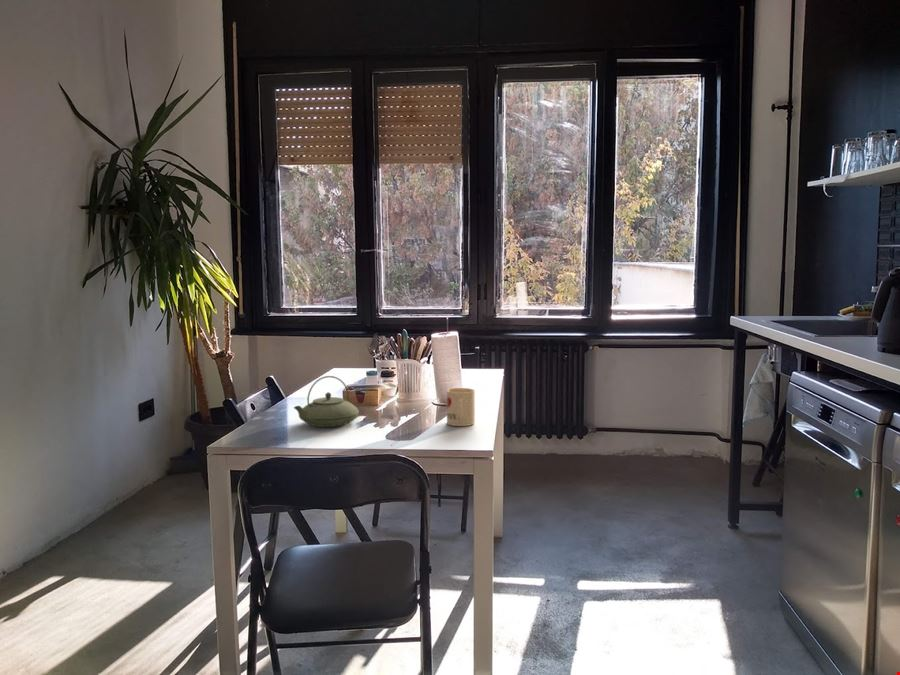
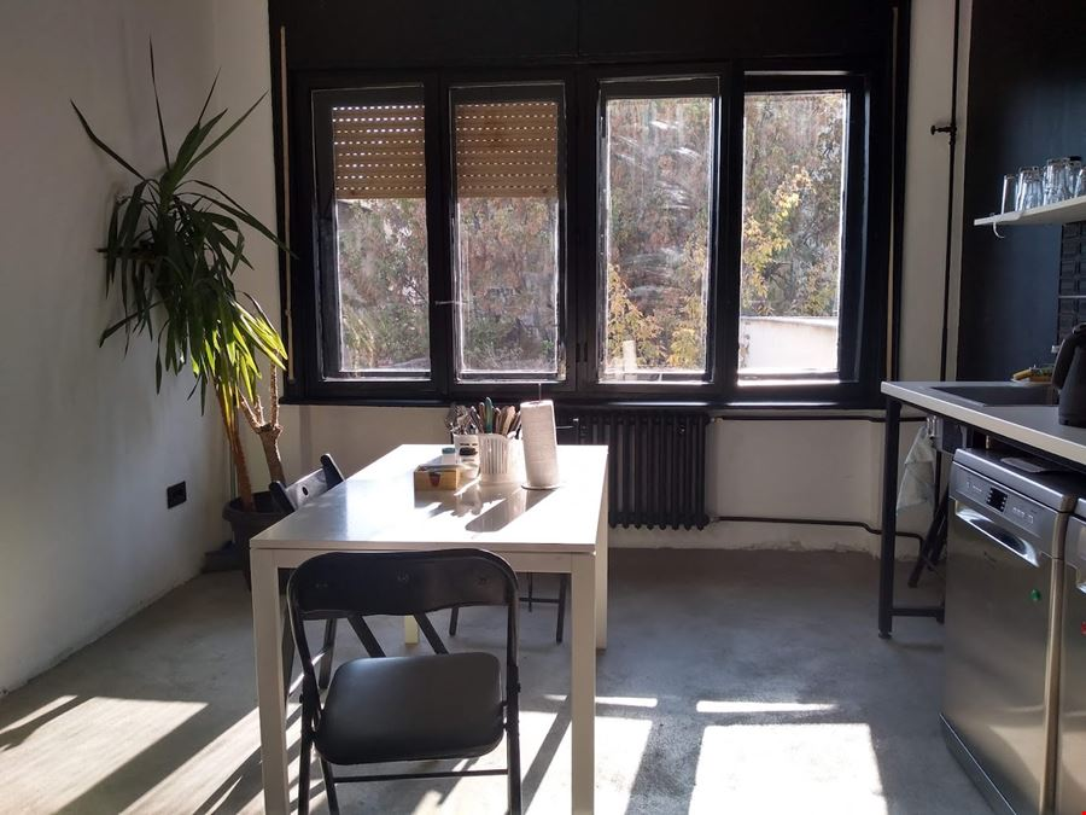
- teapot [293,375,360,428]
- mug [446,387,476,427]
